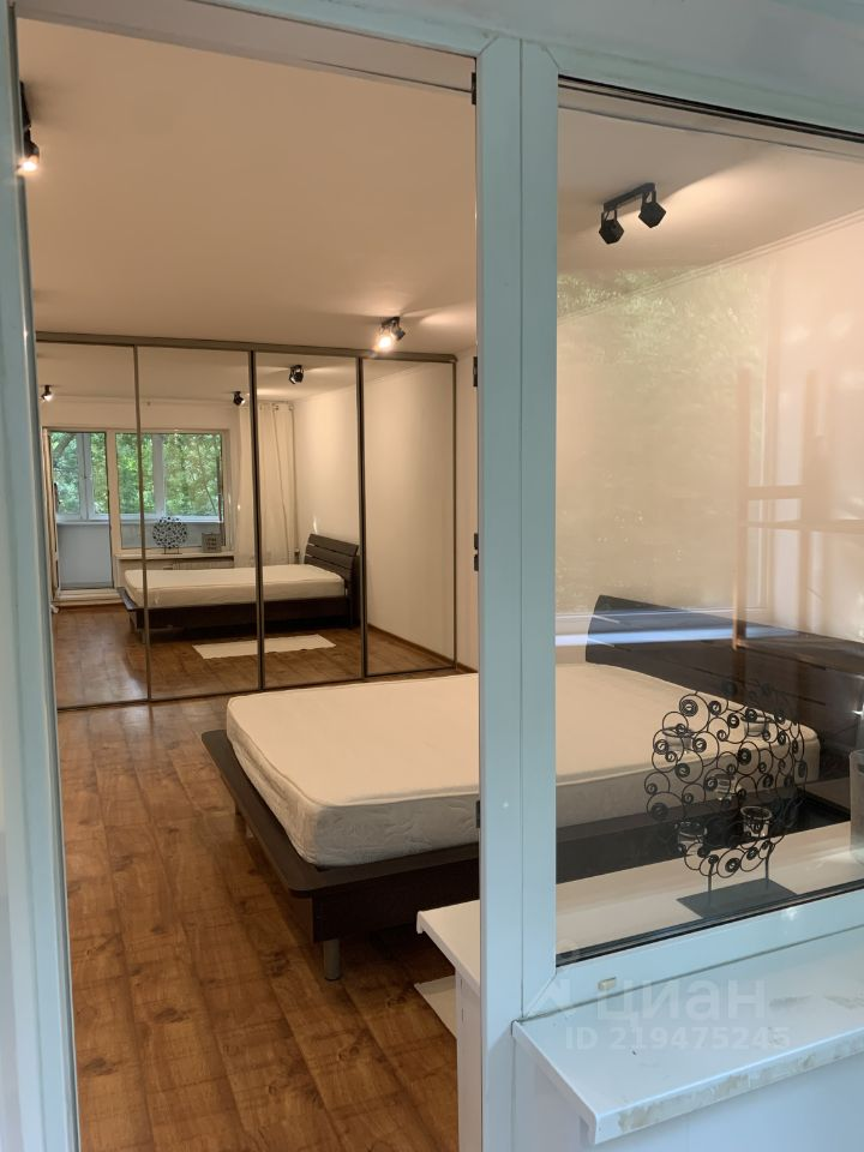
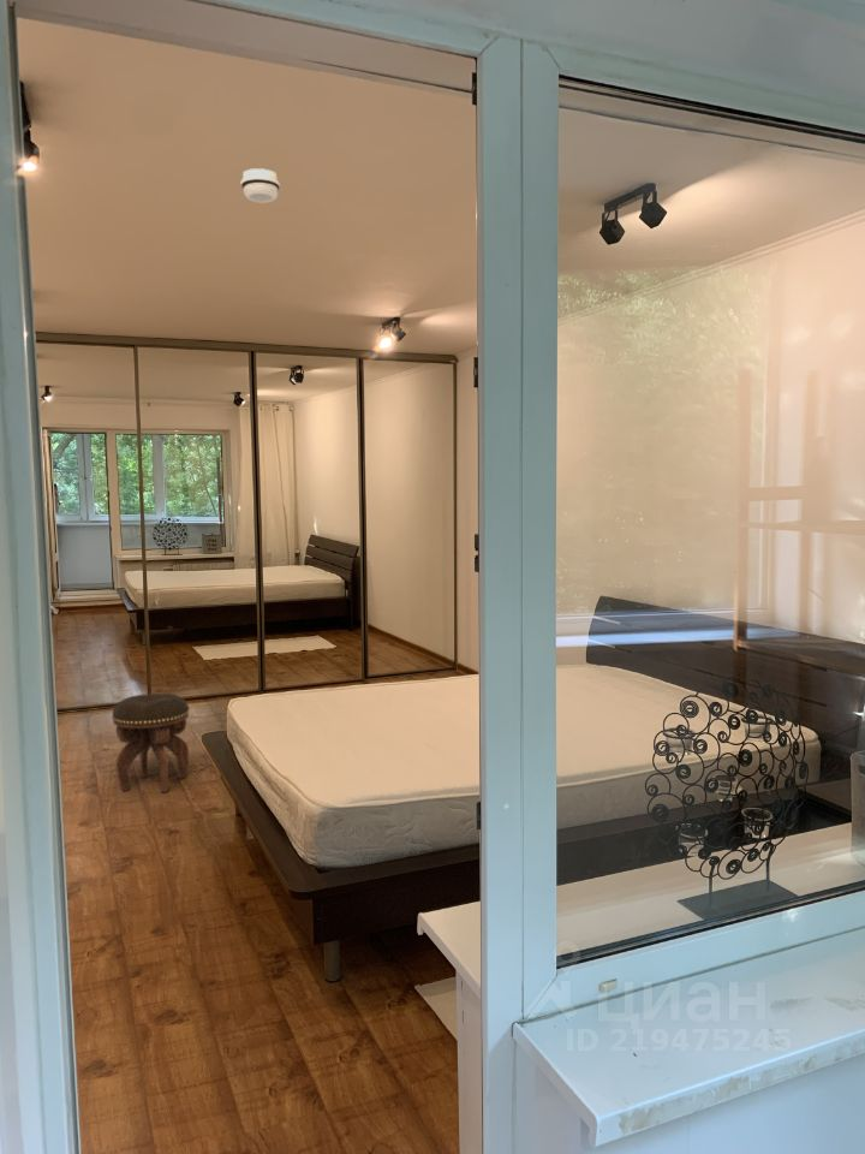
+ smoke detector [240,167,281,204]
+ footstool [112,692,190,793]
